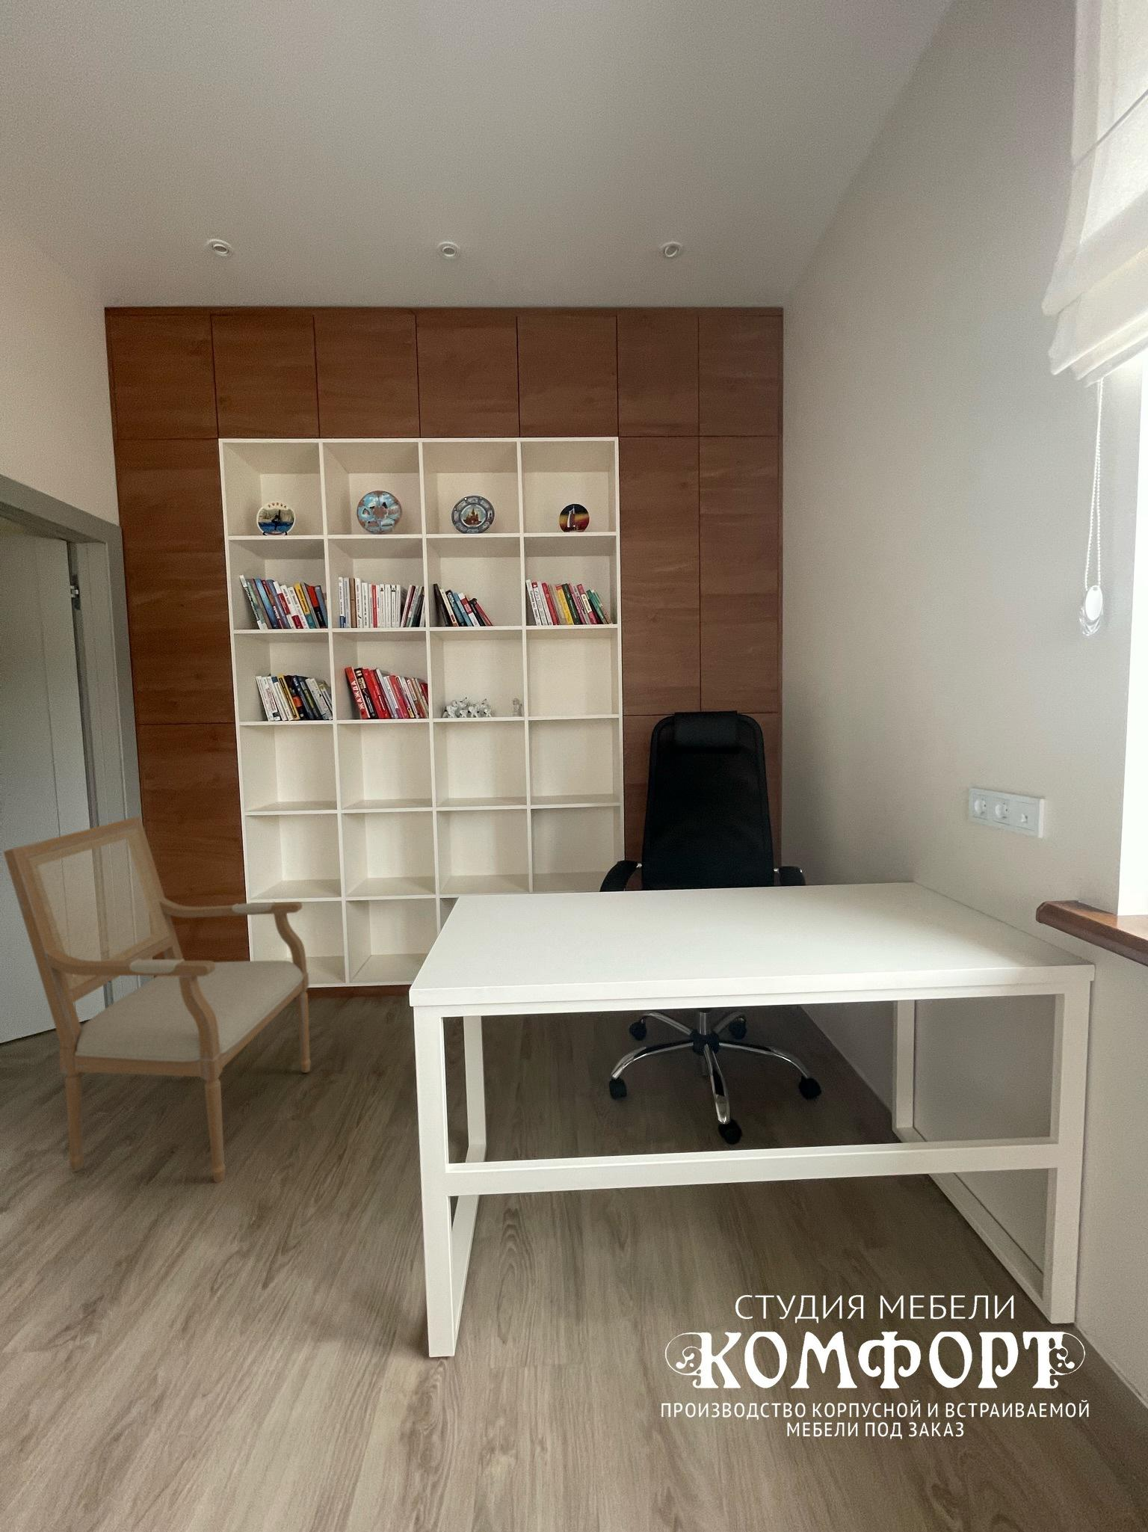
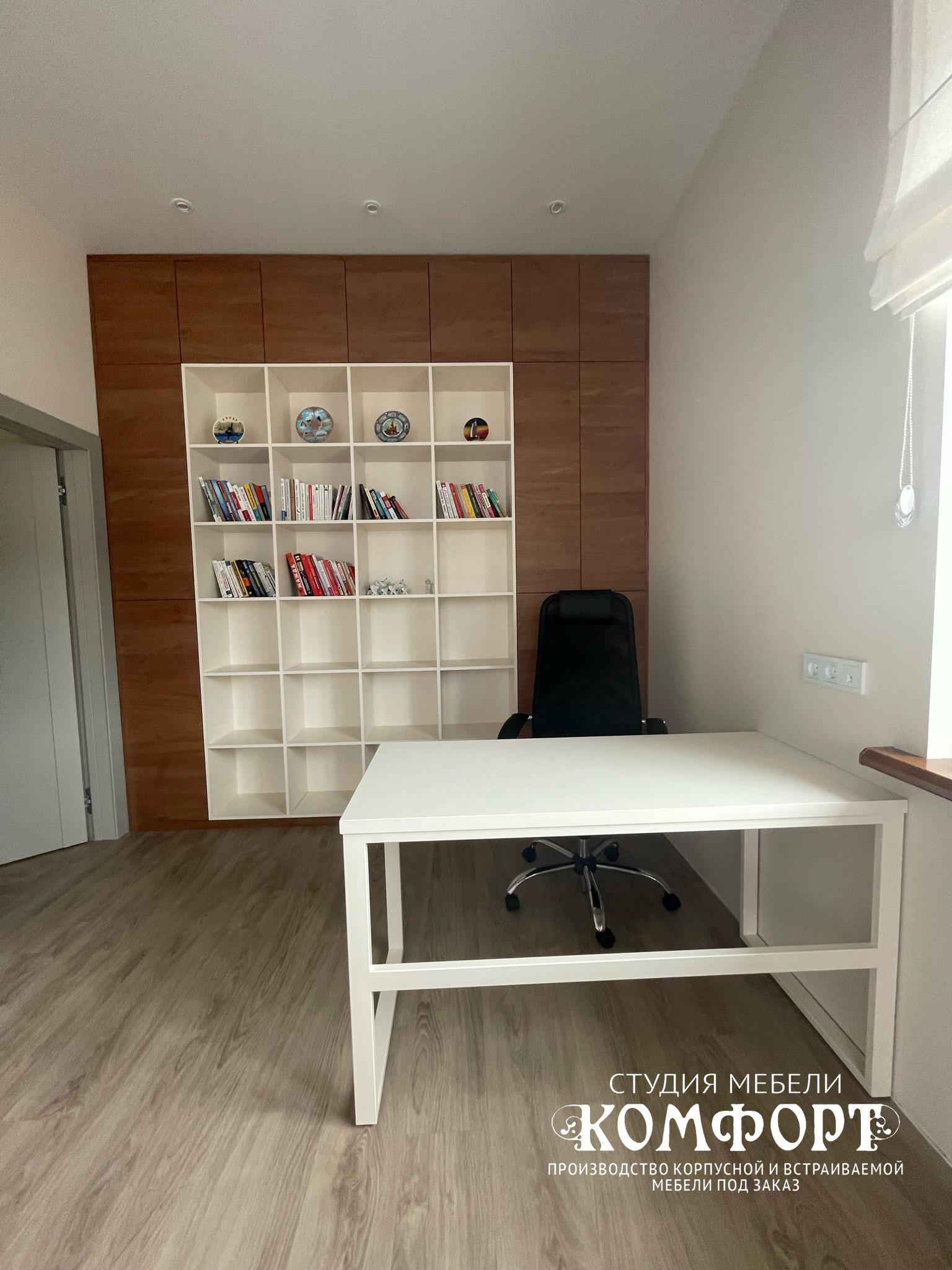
- chair [2,815,311,1183]
